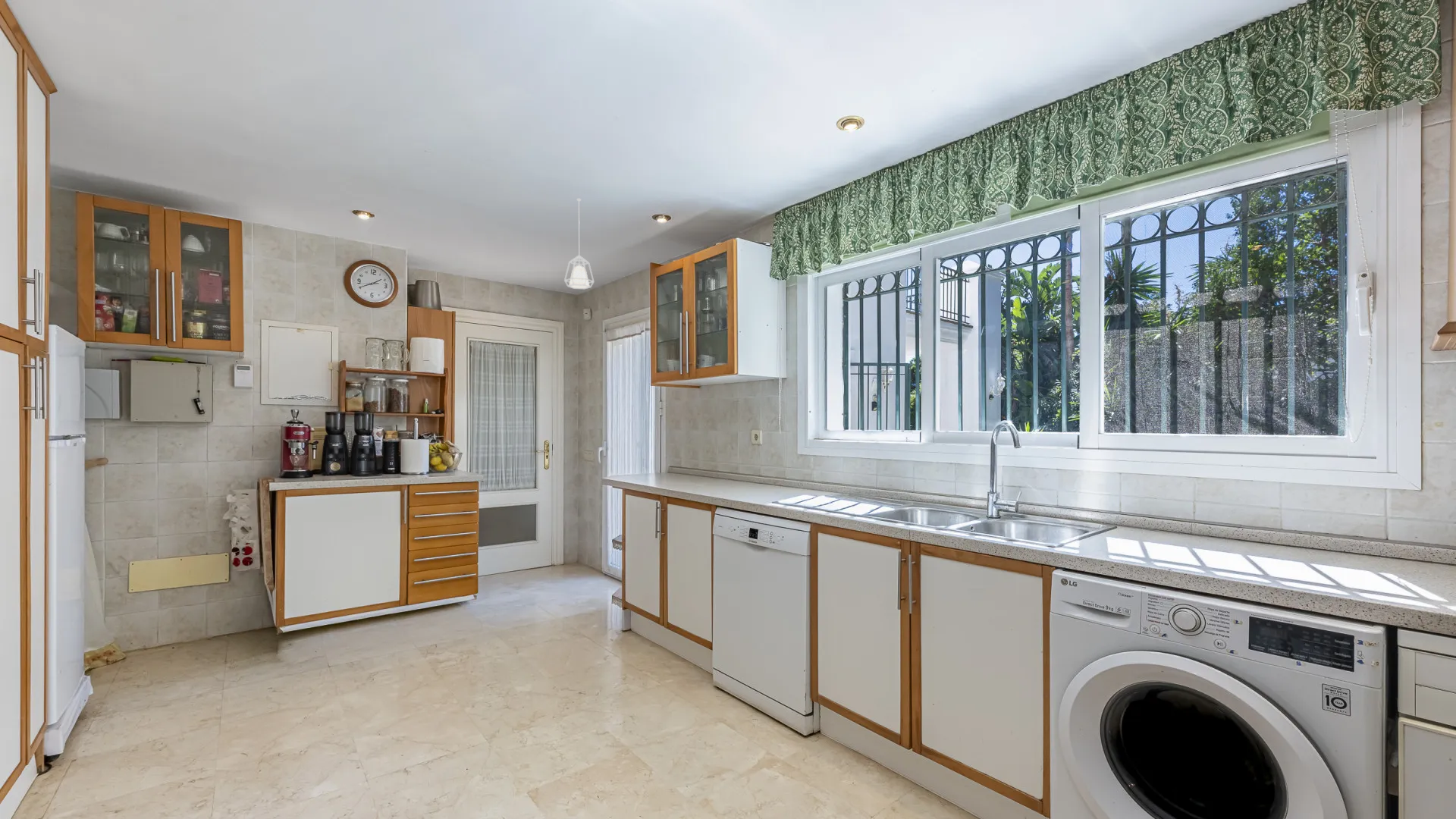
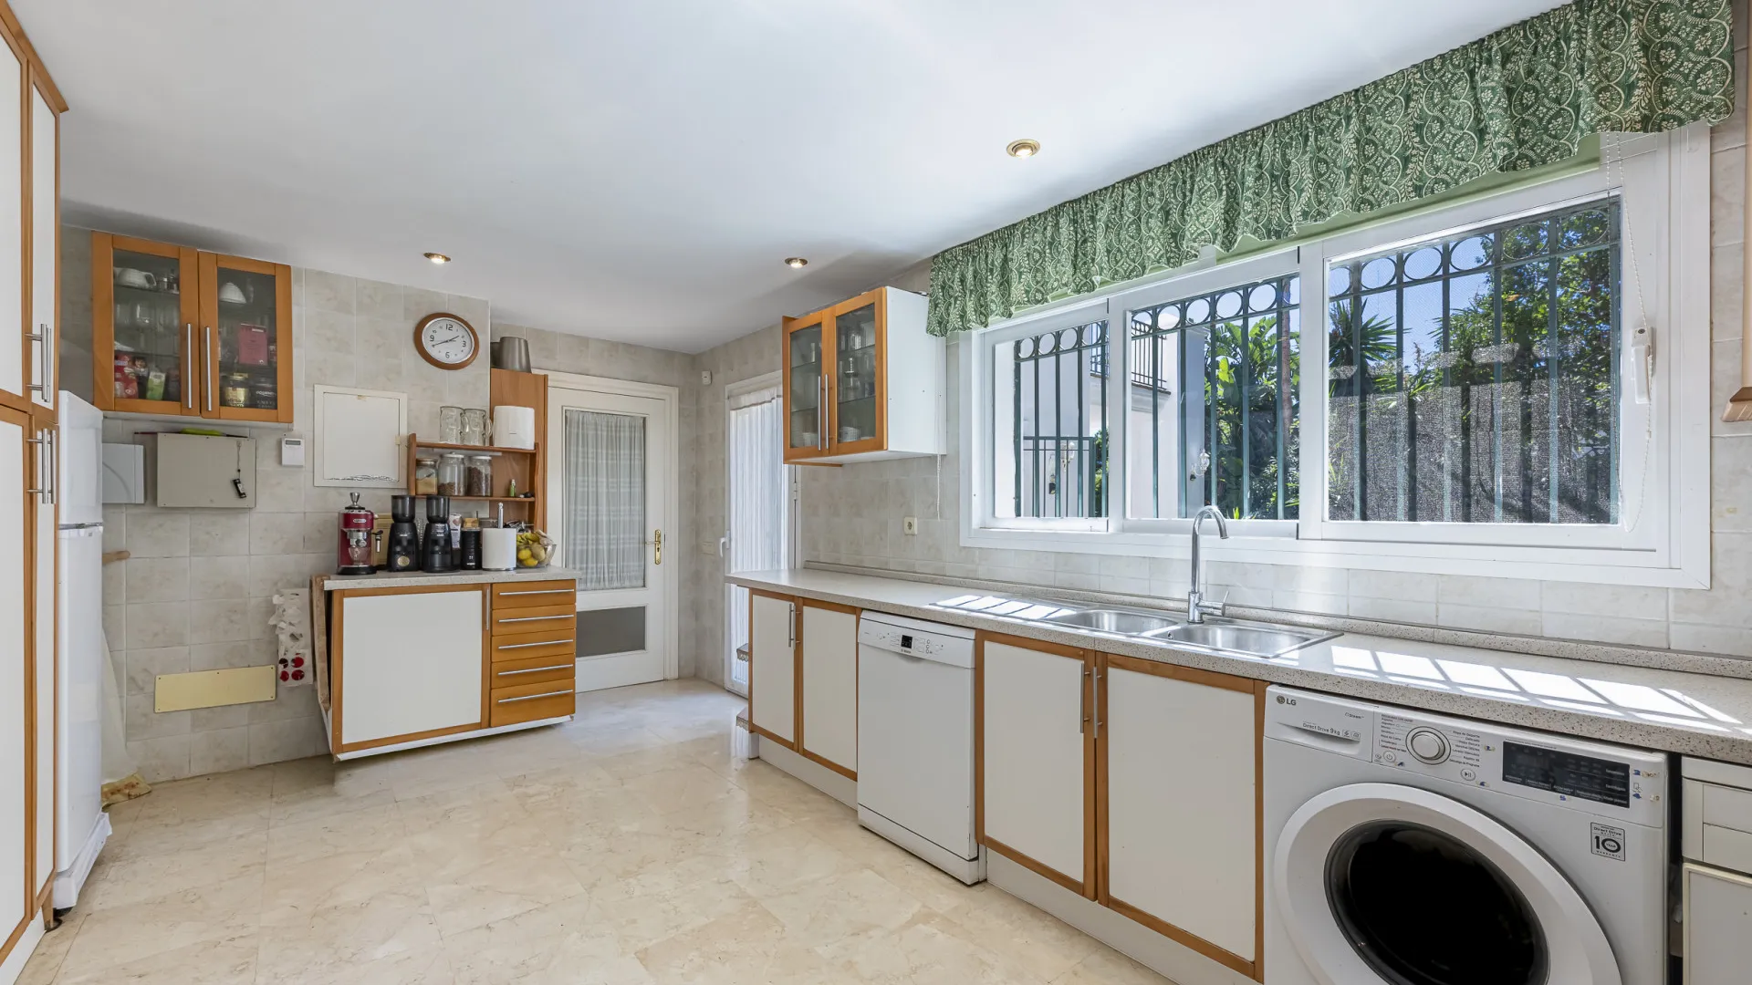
- pendant lamp [563,198,595,290]
